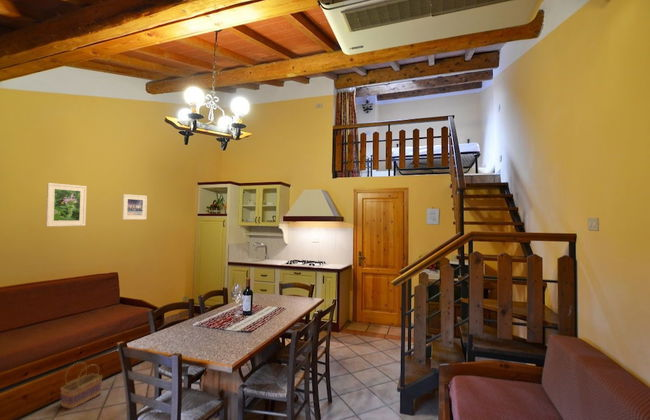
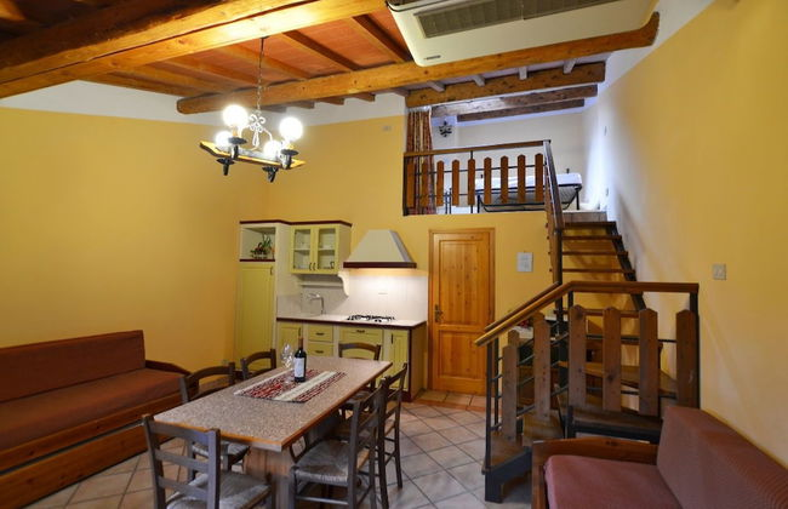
- basket [60,361,103,410]
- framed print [121,193,148,221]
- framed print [45,182,88,227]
